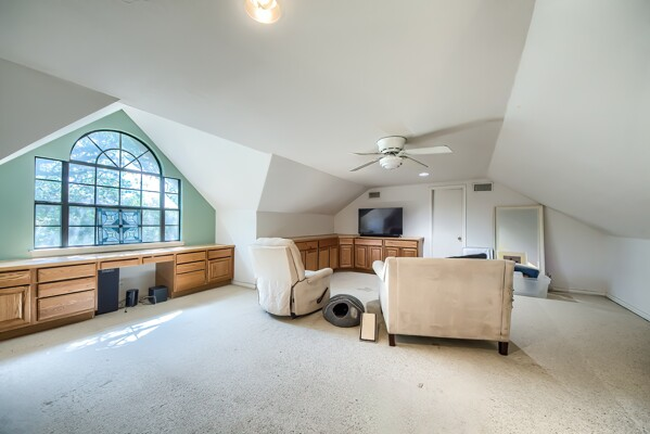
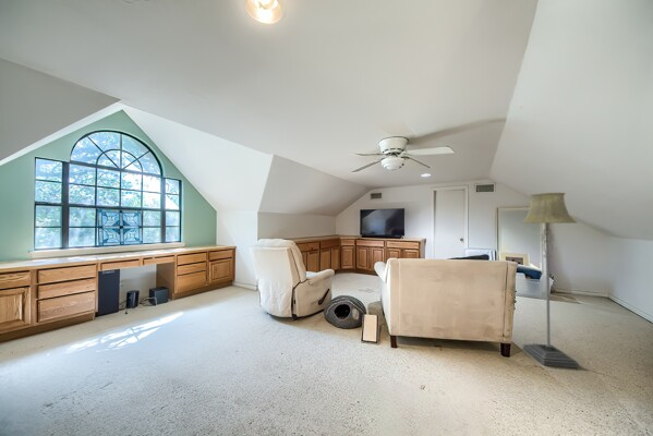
+ floor lamp [520,192,579,368]
